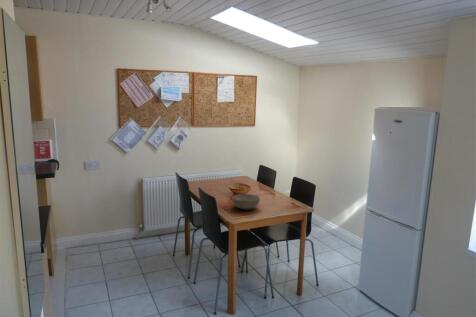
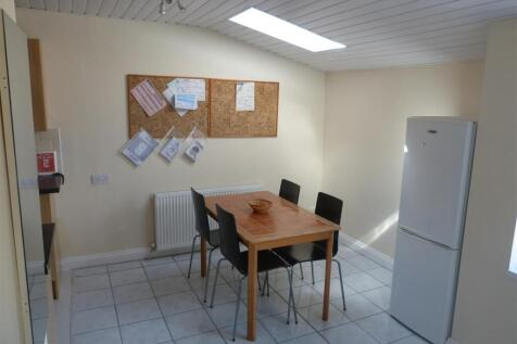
- bowl [231,193,261,211]
